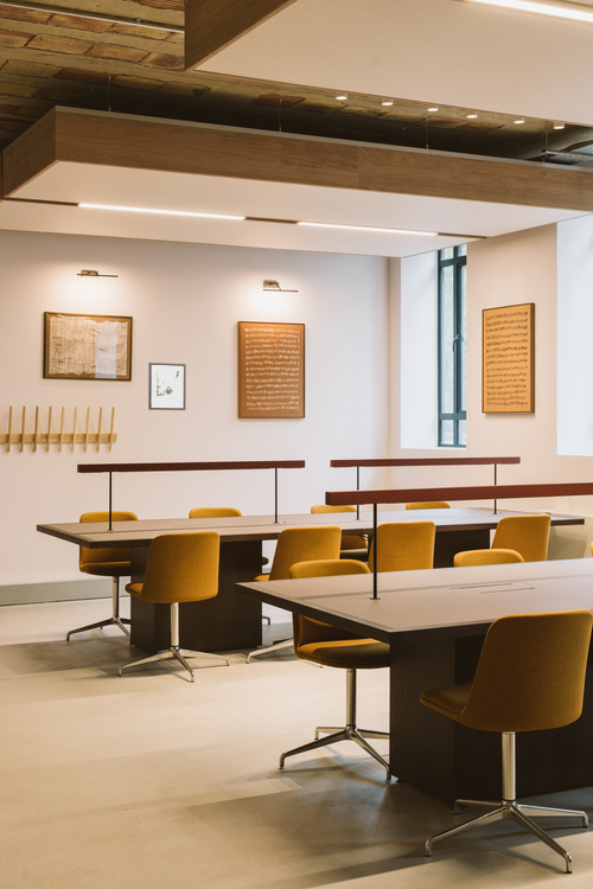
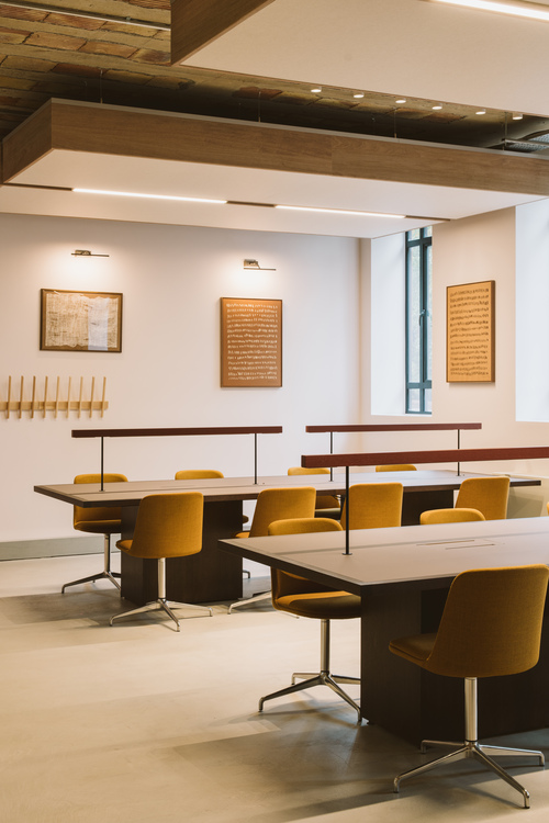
- wall art [147,362,187,411]
